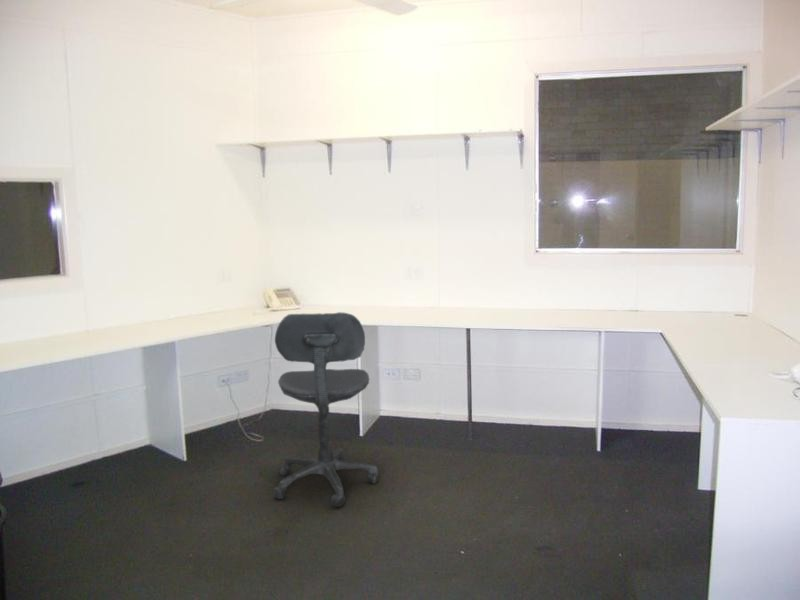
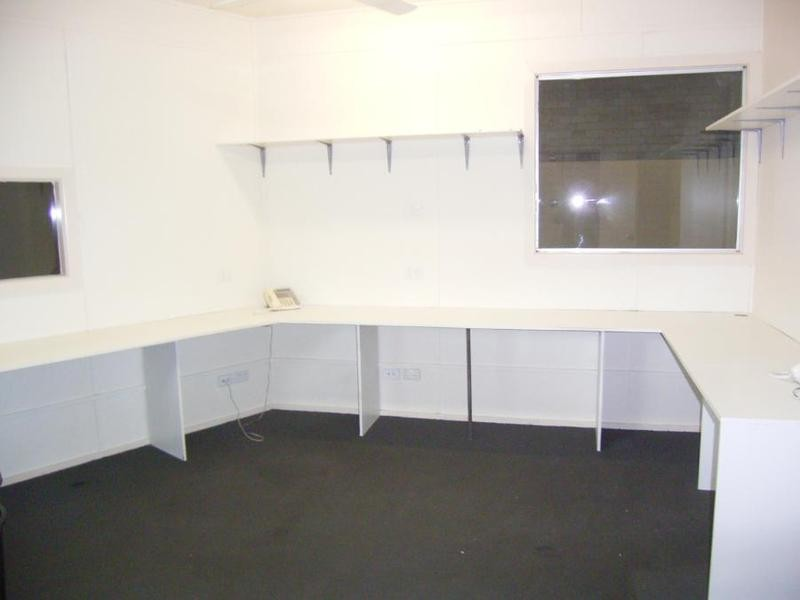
- office chair [272,311,380,508]
